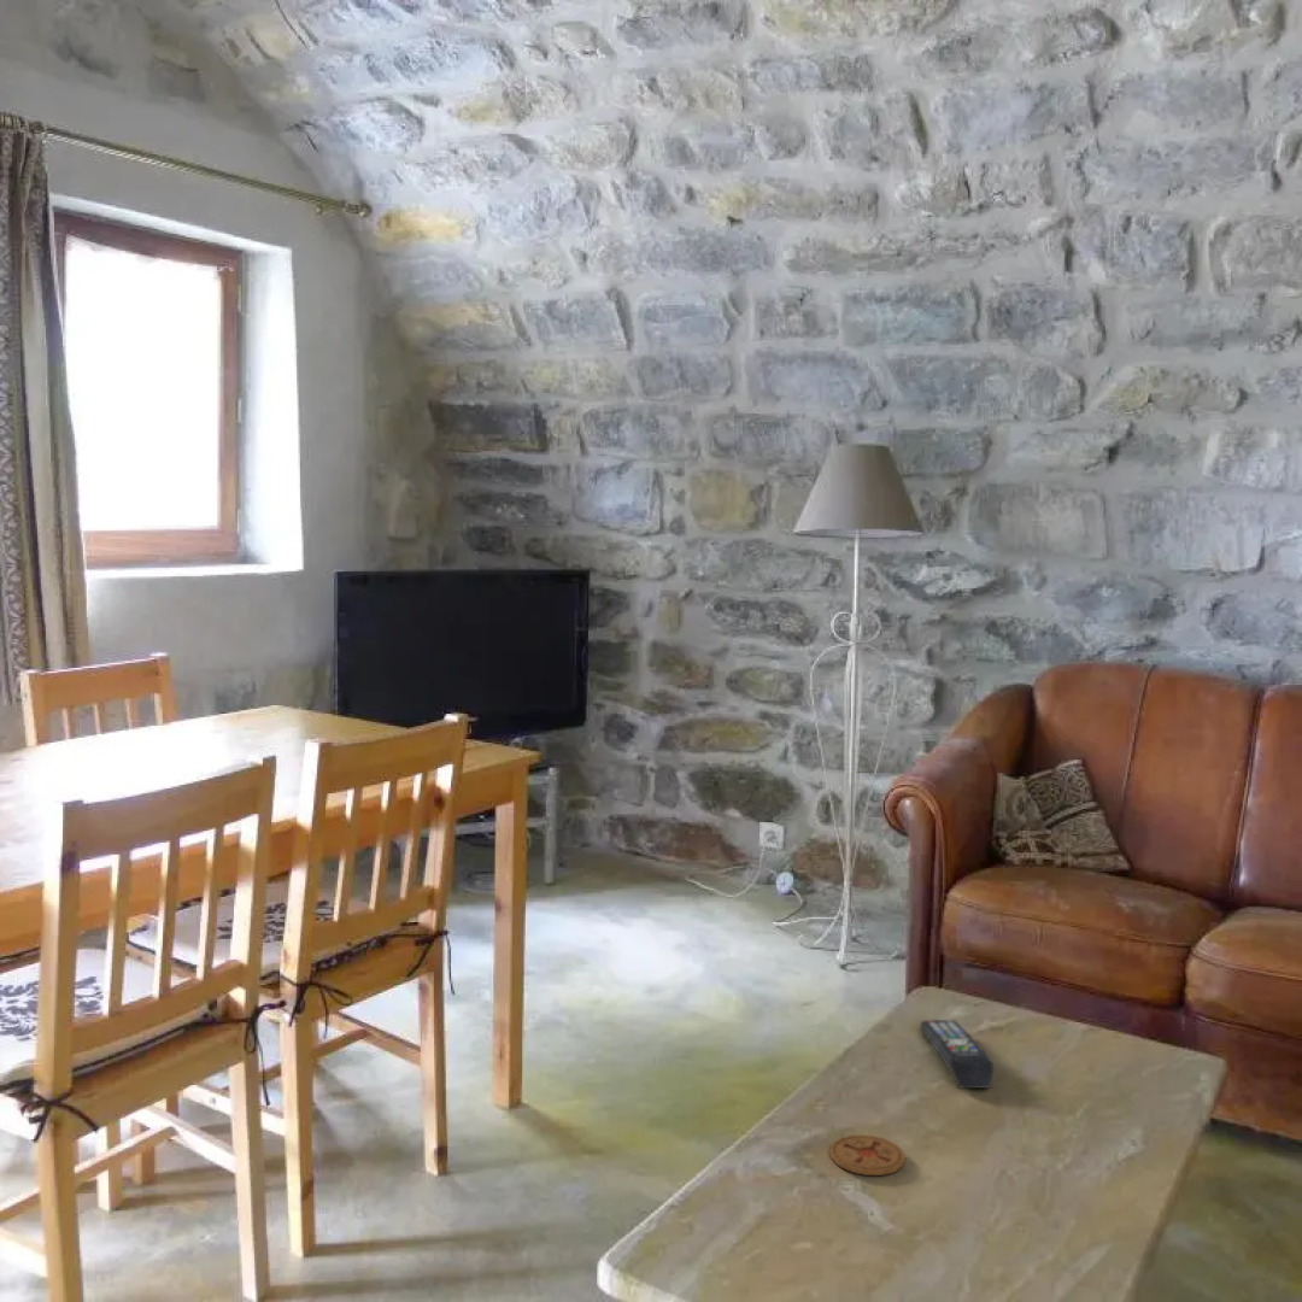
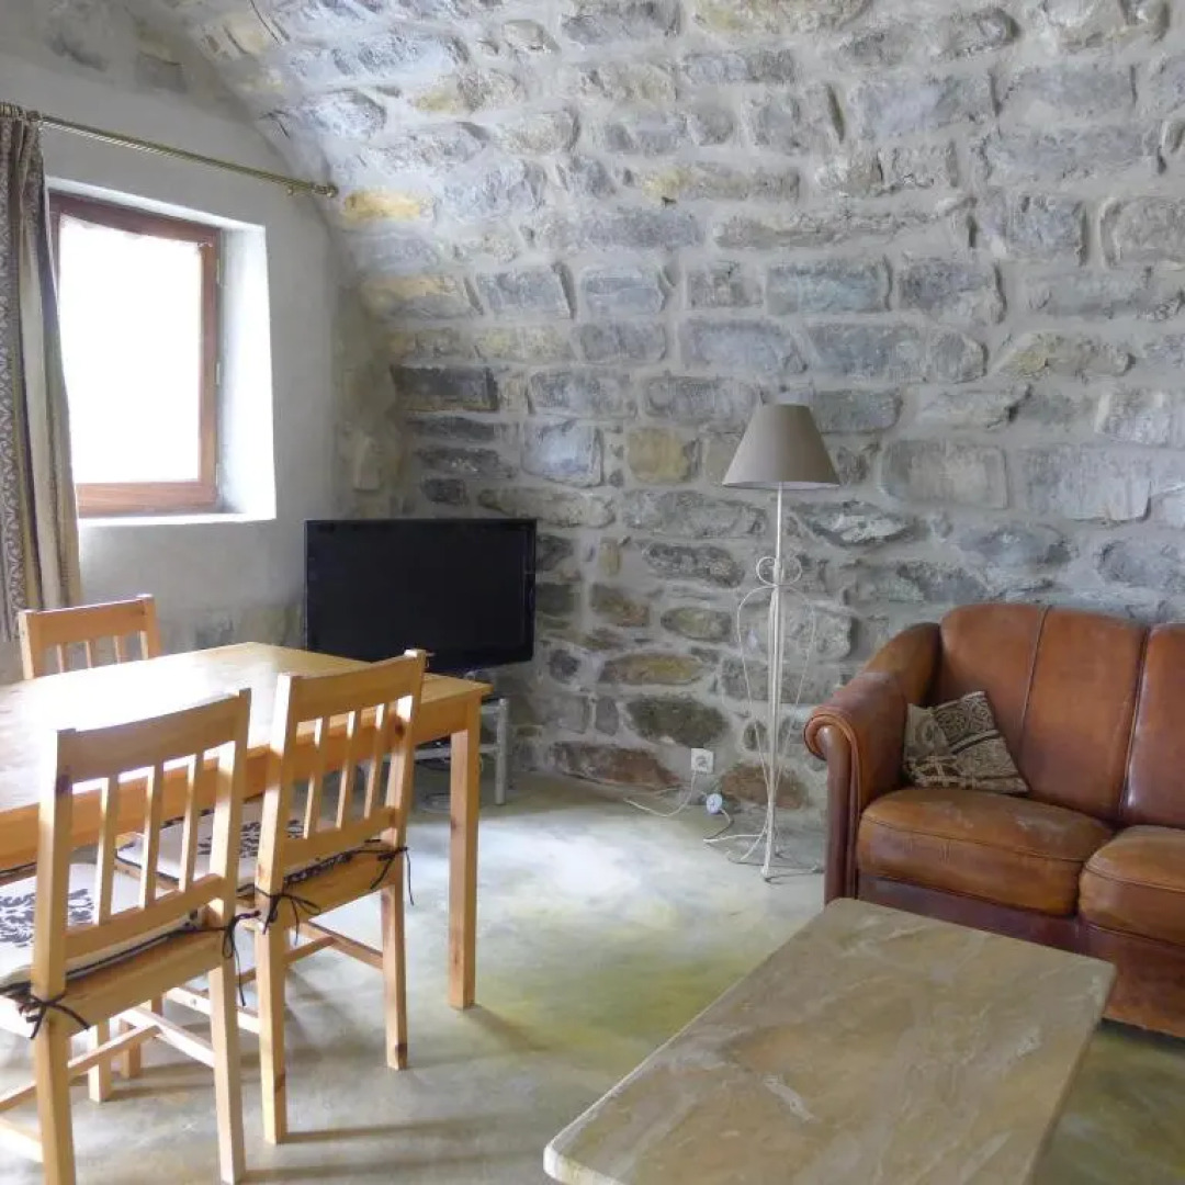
- coaster [829,1134,907,1177]
- remote control [919,1019,995,1089]
